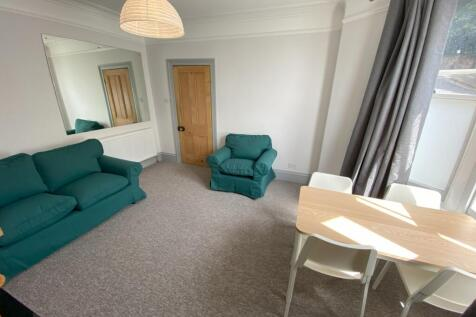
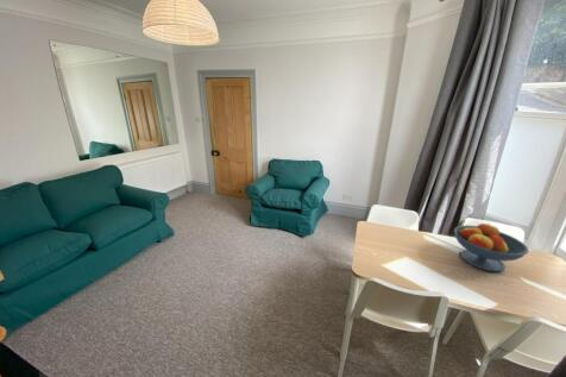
+ fruit bowl [453,221,530,272]
